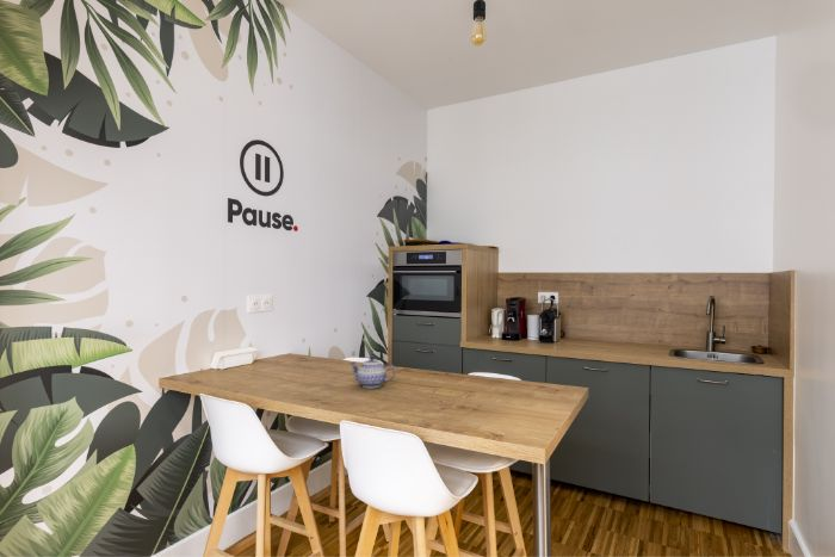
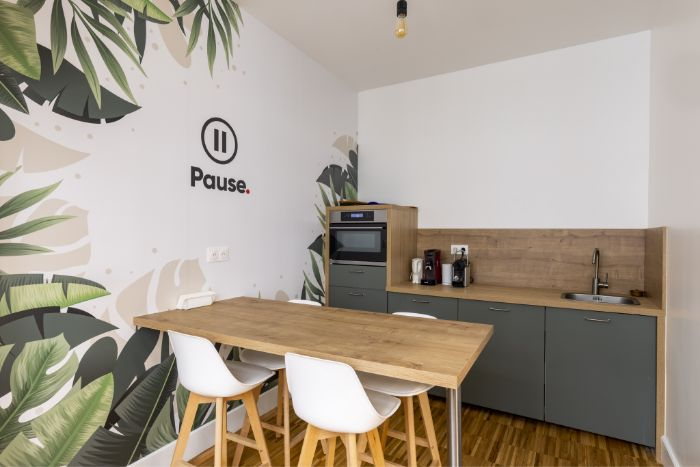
- teapot [348,355,396,389]
